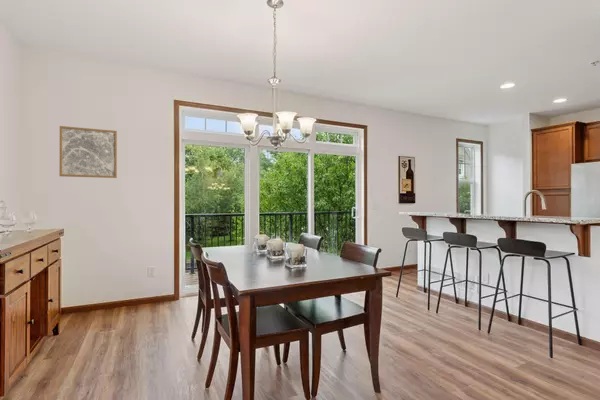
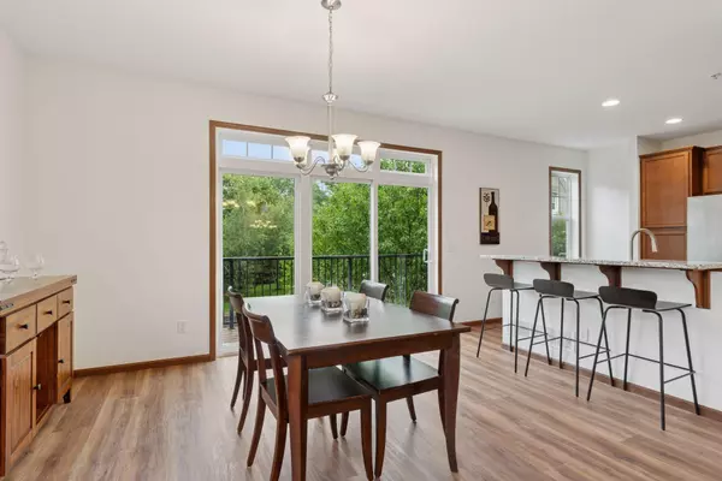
- wall art [59,125,118,179]
